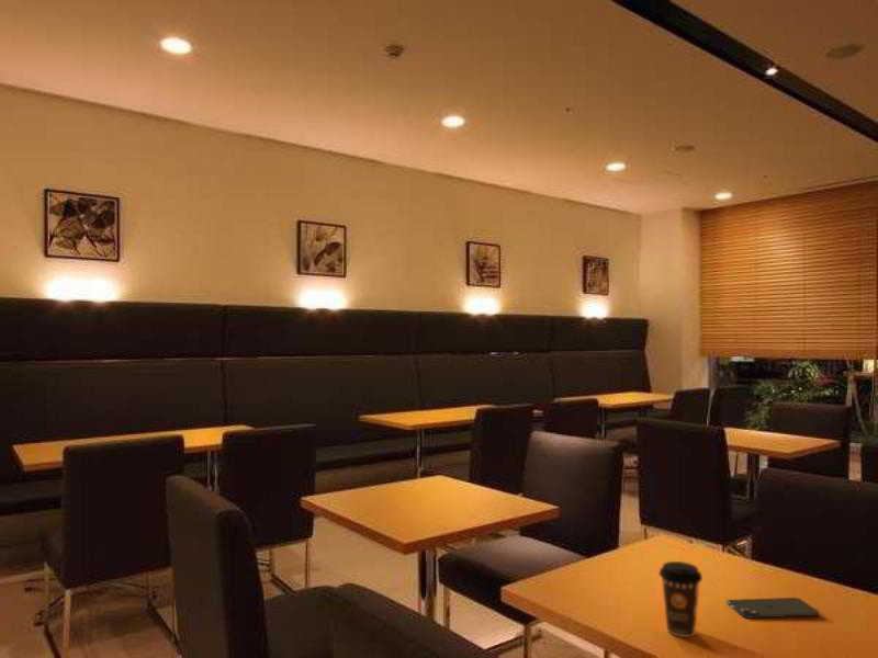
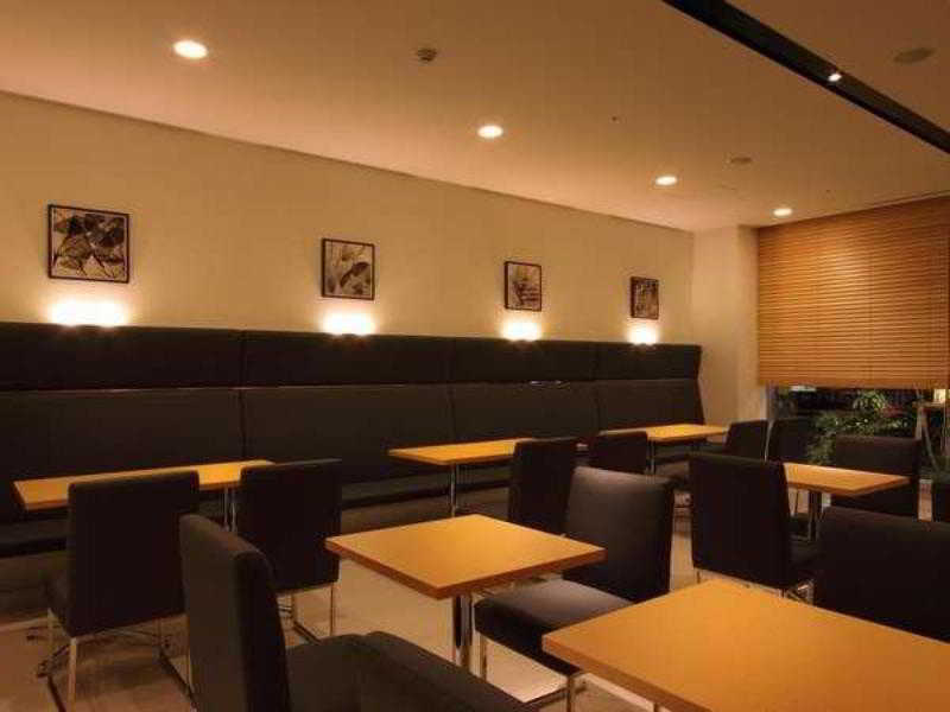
- coffee cup [657,560,703,638]
- smartphone [725,597,820,619]
